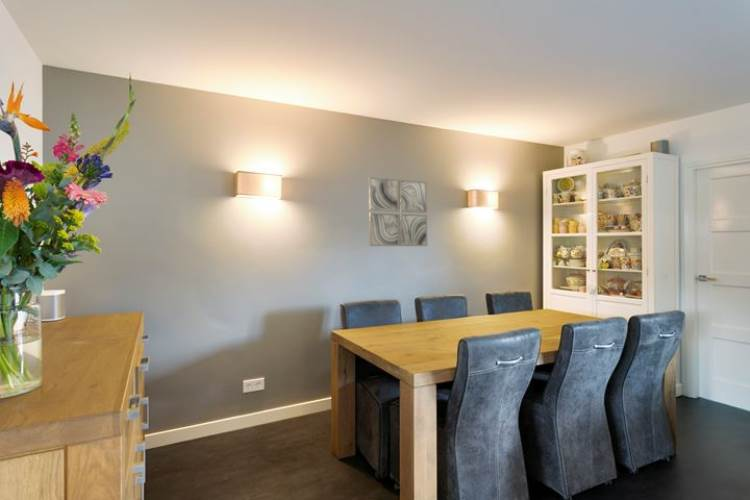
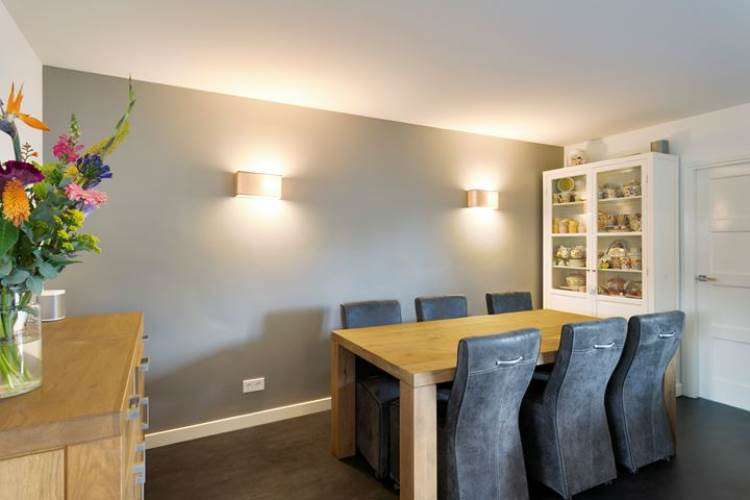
- wall art [367,176,428,247]
